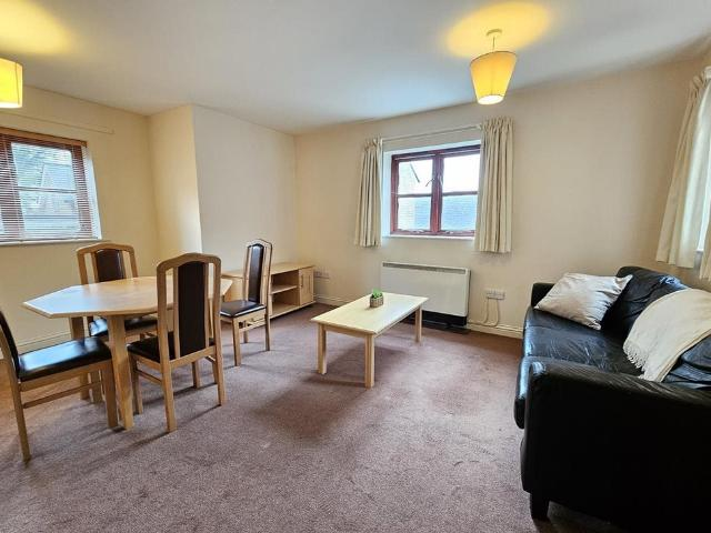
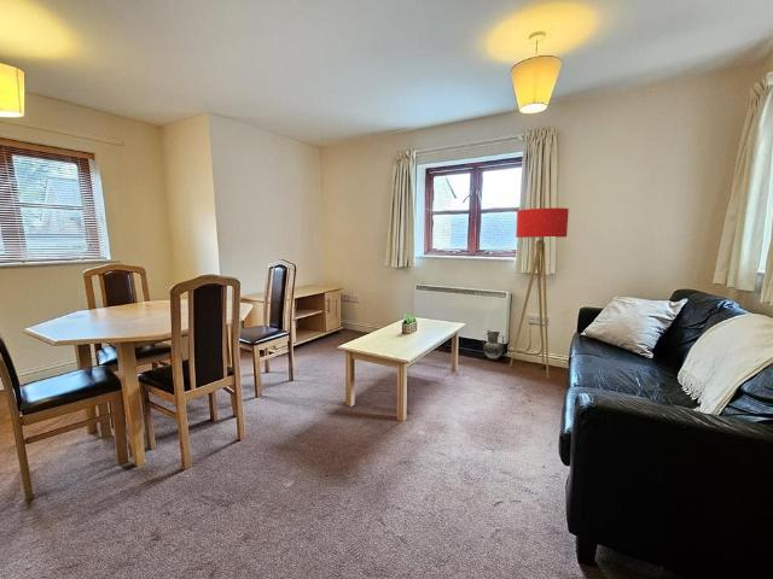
+ floor lamp [508,206,570,380]
+ ceramic jug [482,328,505,359]
